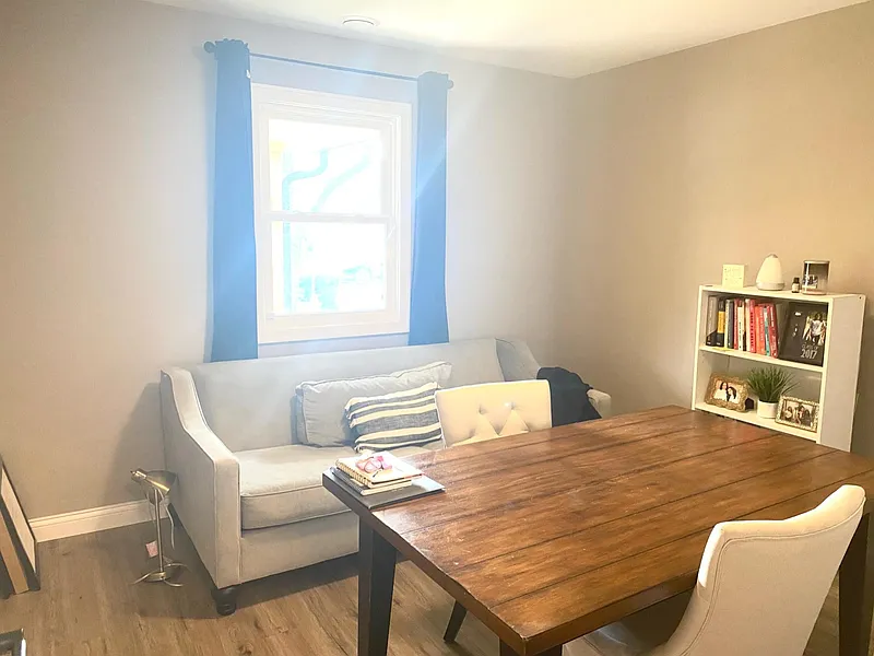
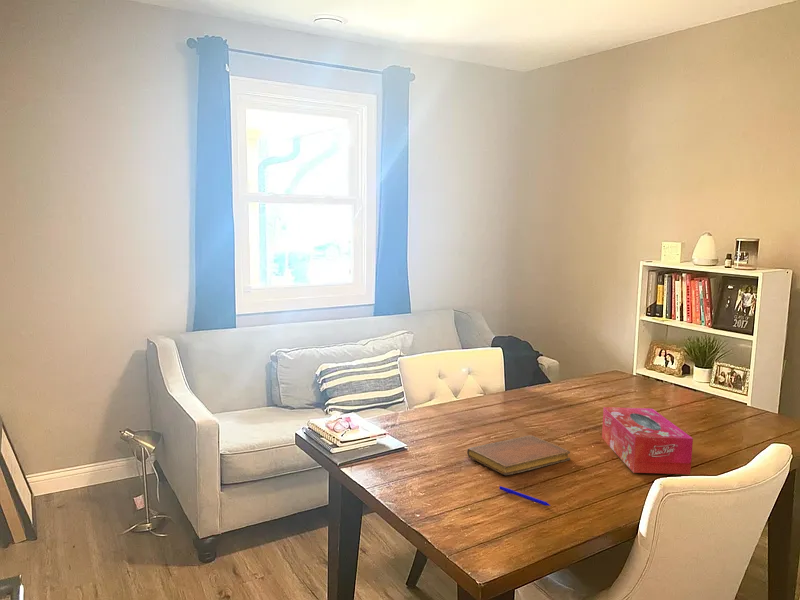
+ pen [498,485,551,507]
+ tissue box [601,406,694,475]
+ notebook [466,434,571,476]
